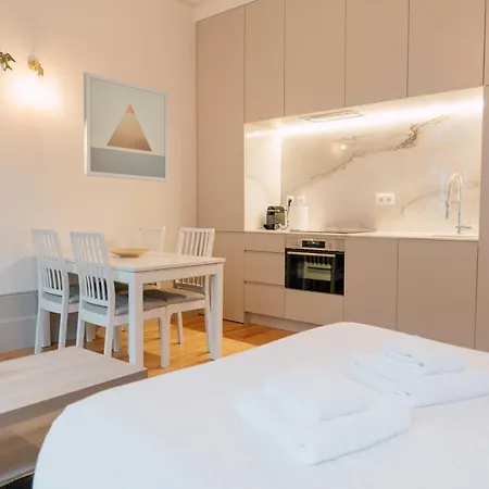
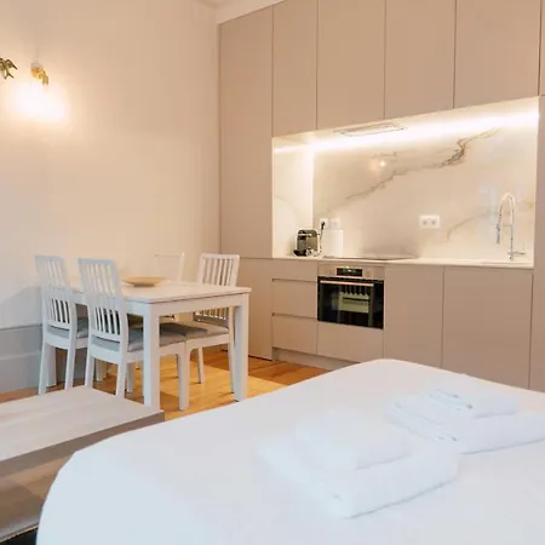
- wall art [83,71,170,183]
